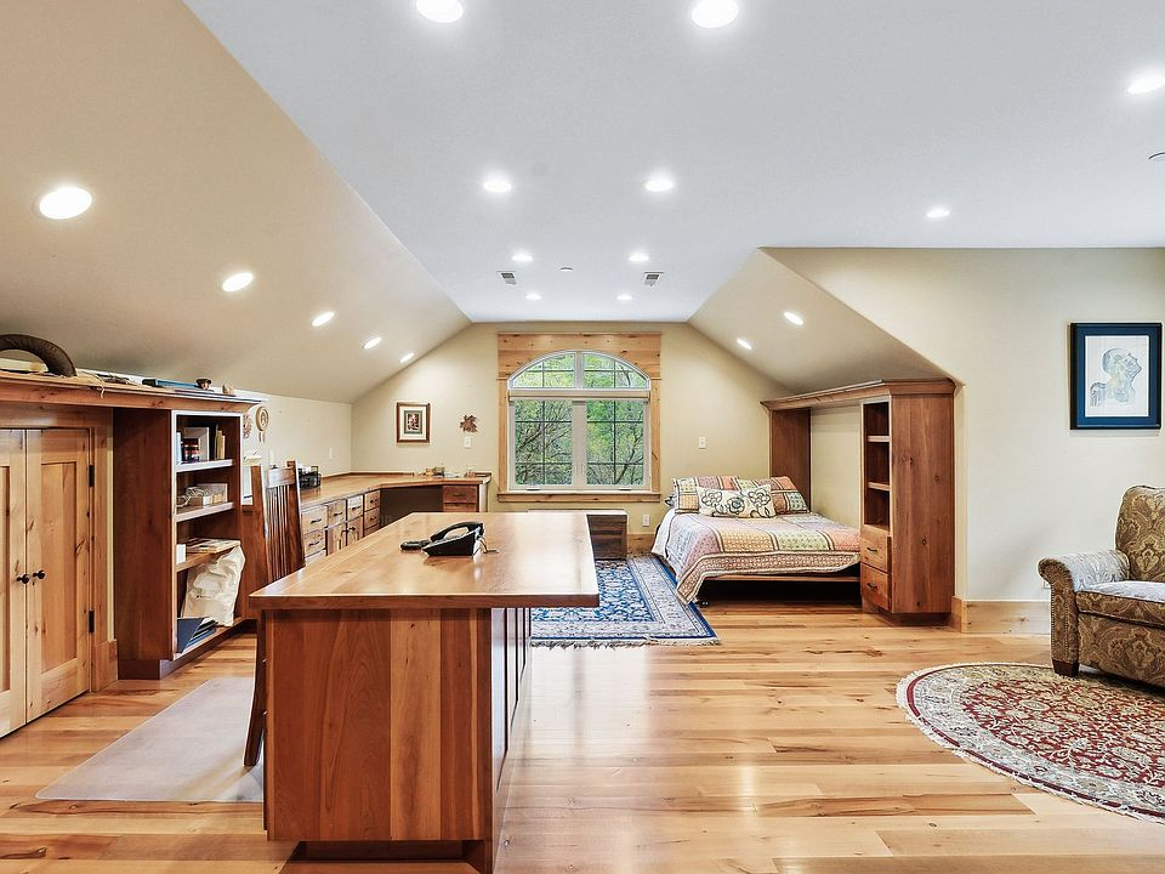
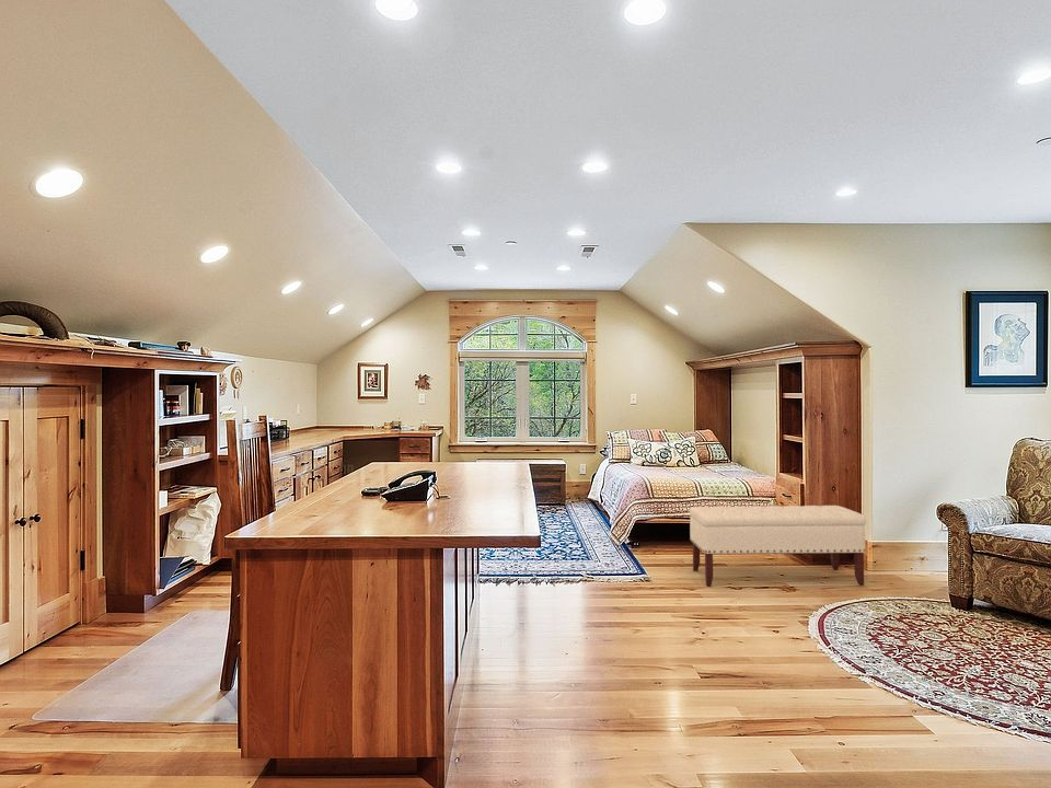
+ bench [689,505,867,588]
